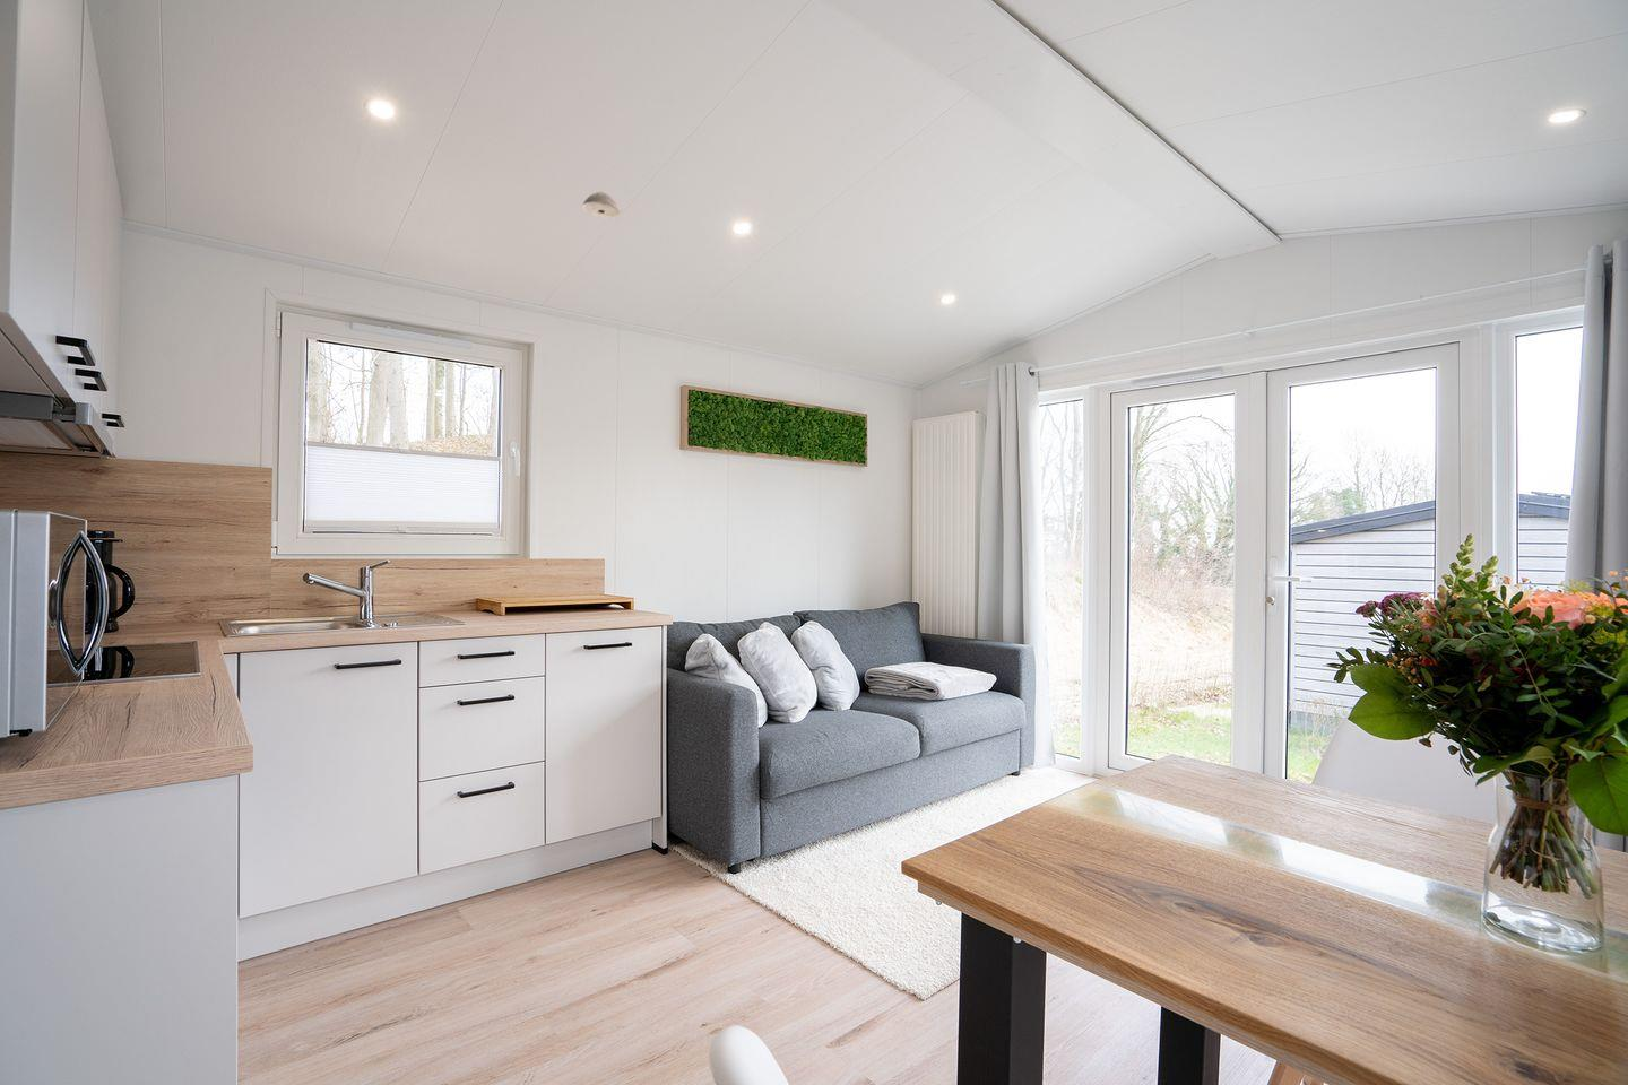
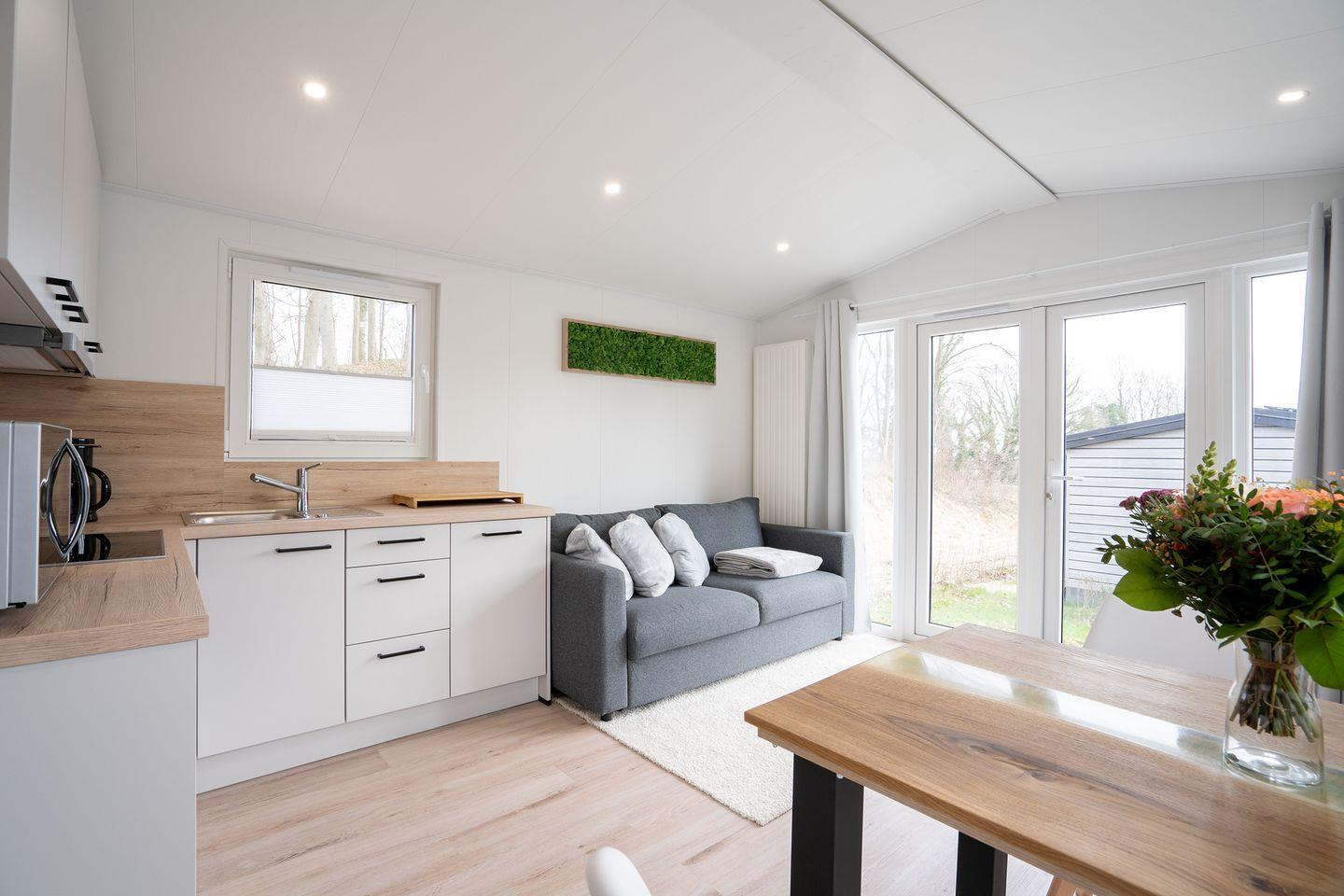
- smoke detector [583,191,620,219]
